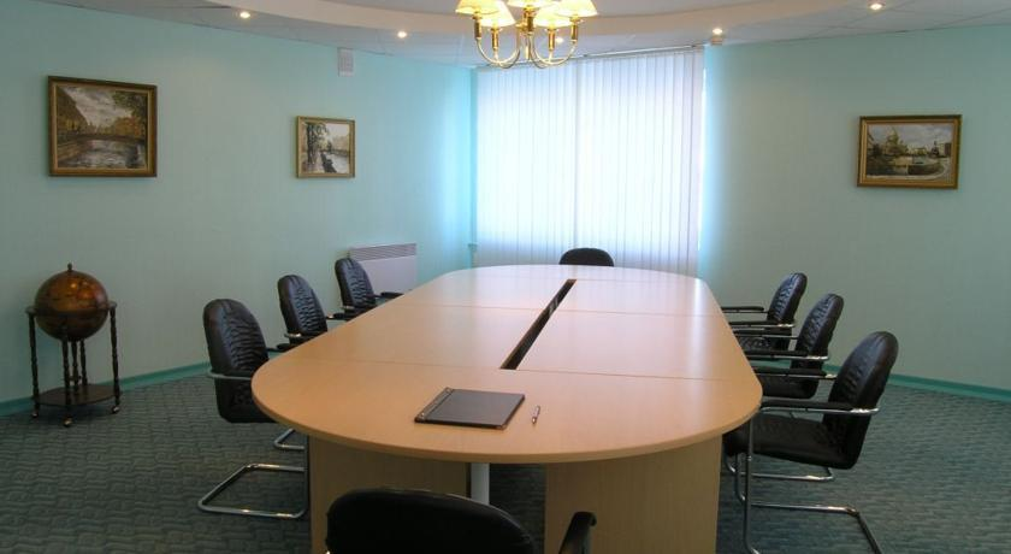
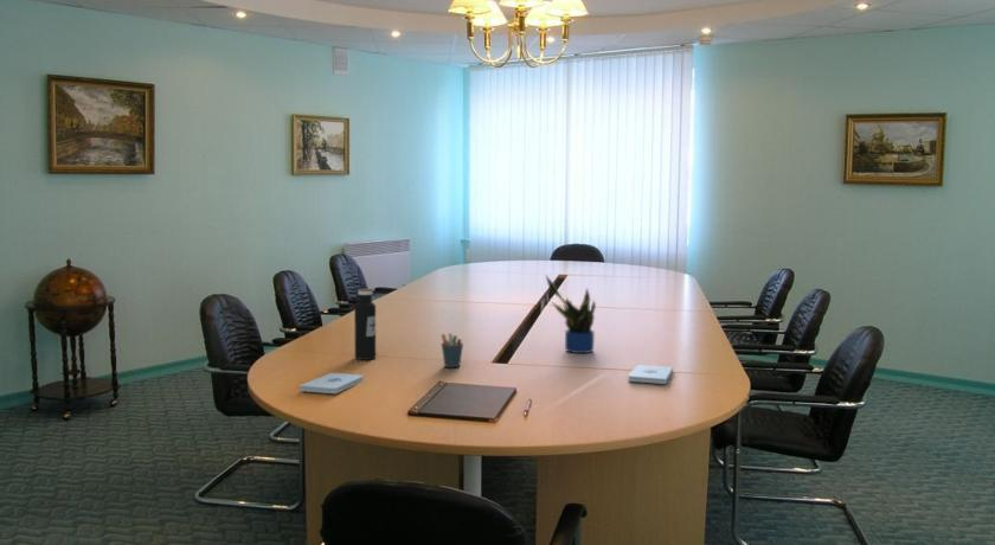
+ notepad [627,364,674,385]
+ pen holder [441,333,464,368]
+ potted plant [545,275,597,354]
+ water bottle [353,288,377,361]
+ notepad [298,372,365,395]
